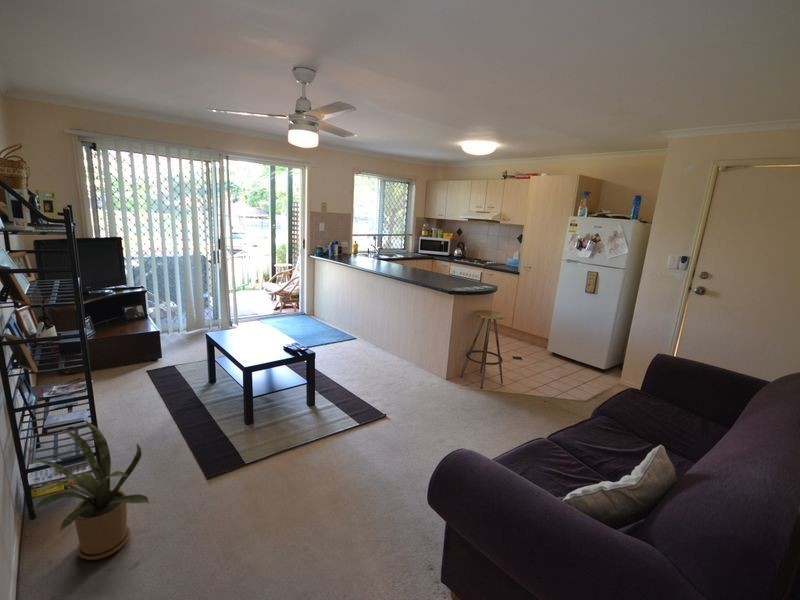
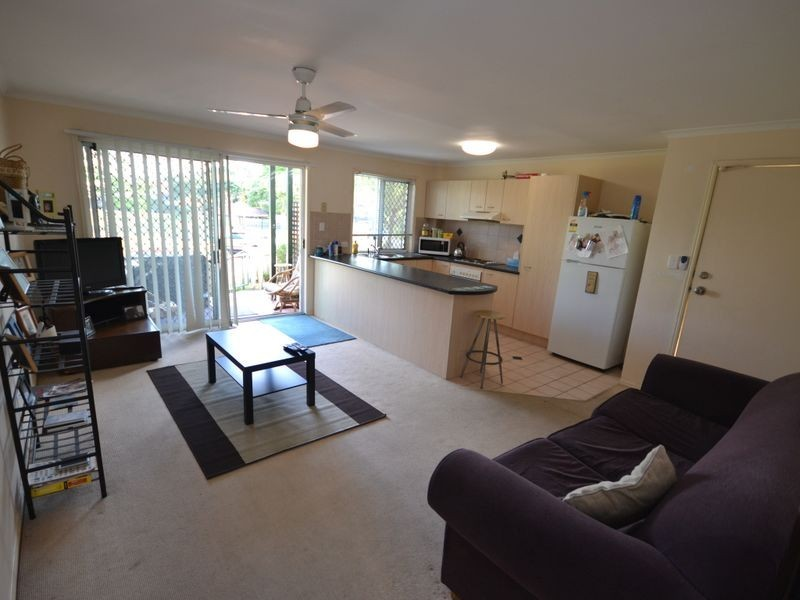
- house plant [28,420,150,561]
